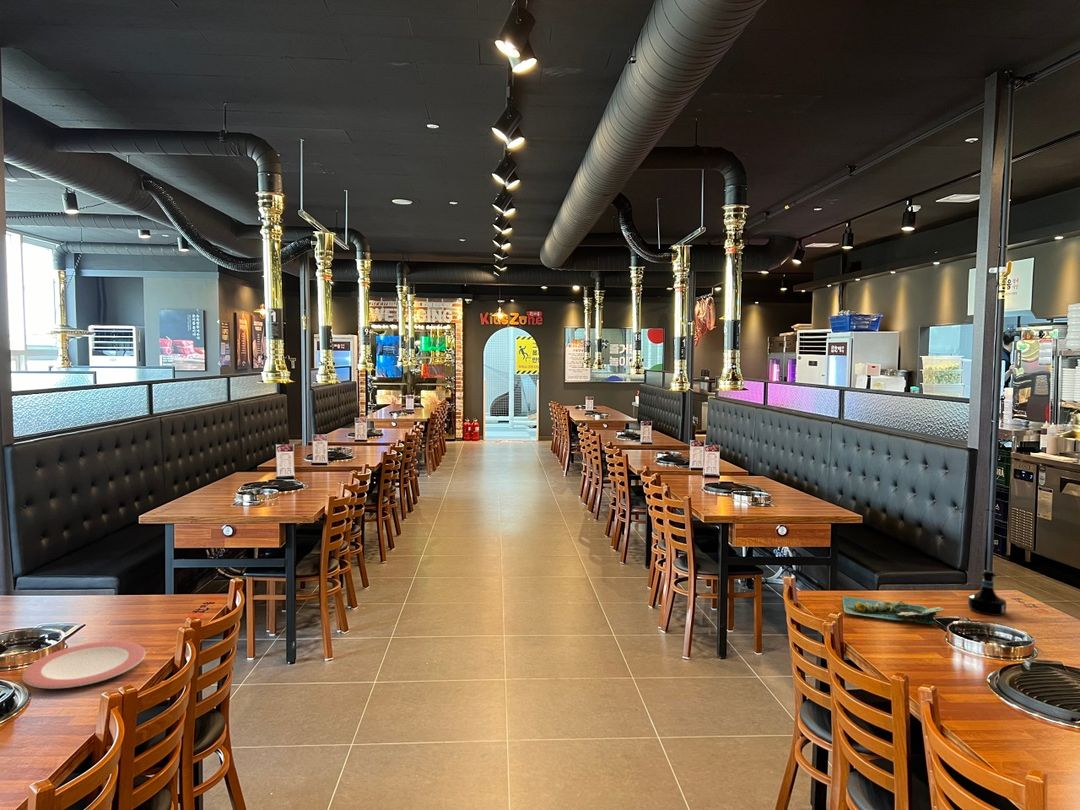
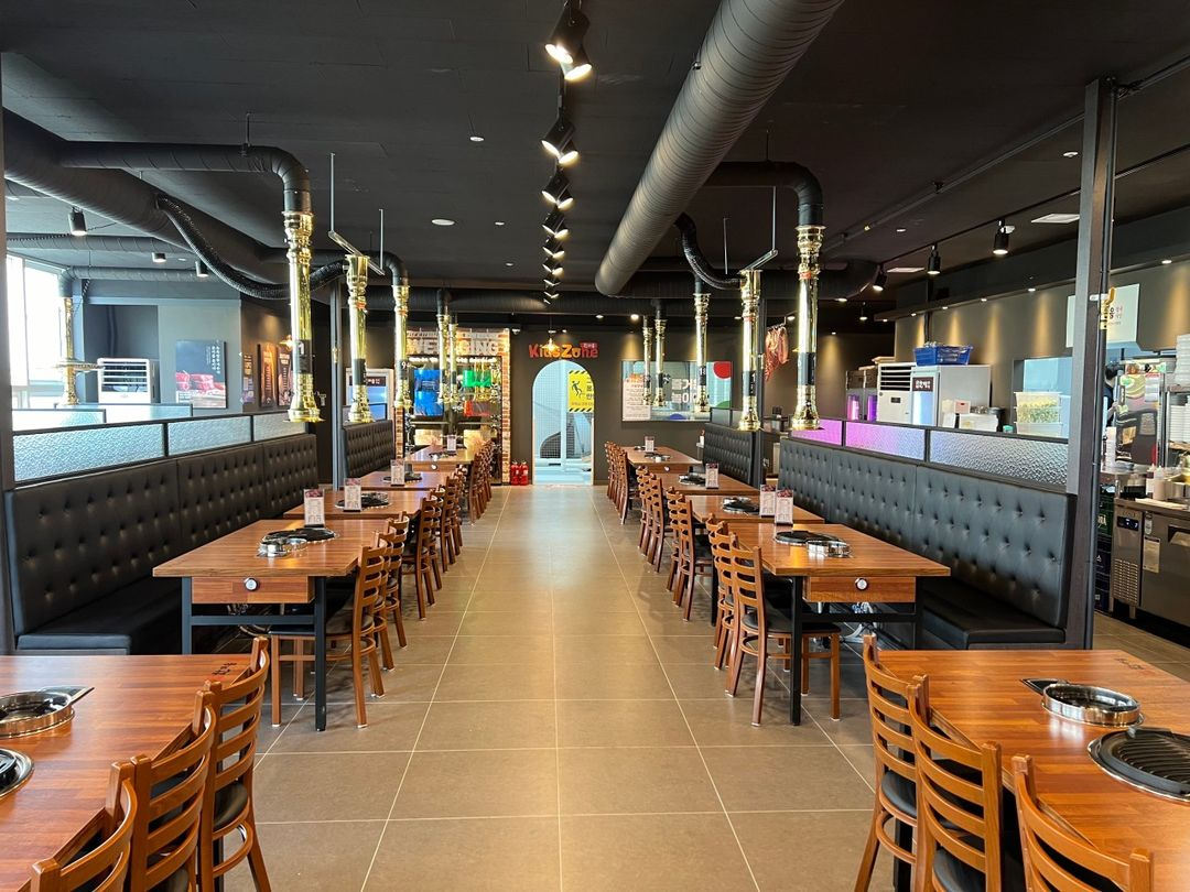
- platter [841,596,945,625]
- plate [21,640,146,690]
- tequila bottle [967,569,1007,617]
